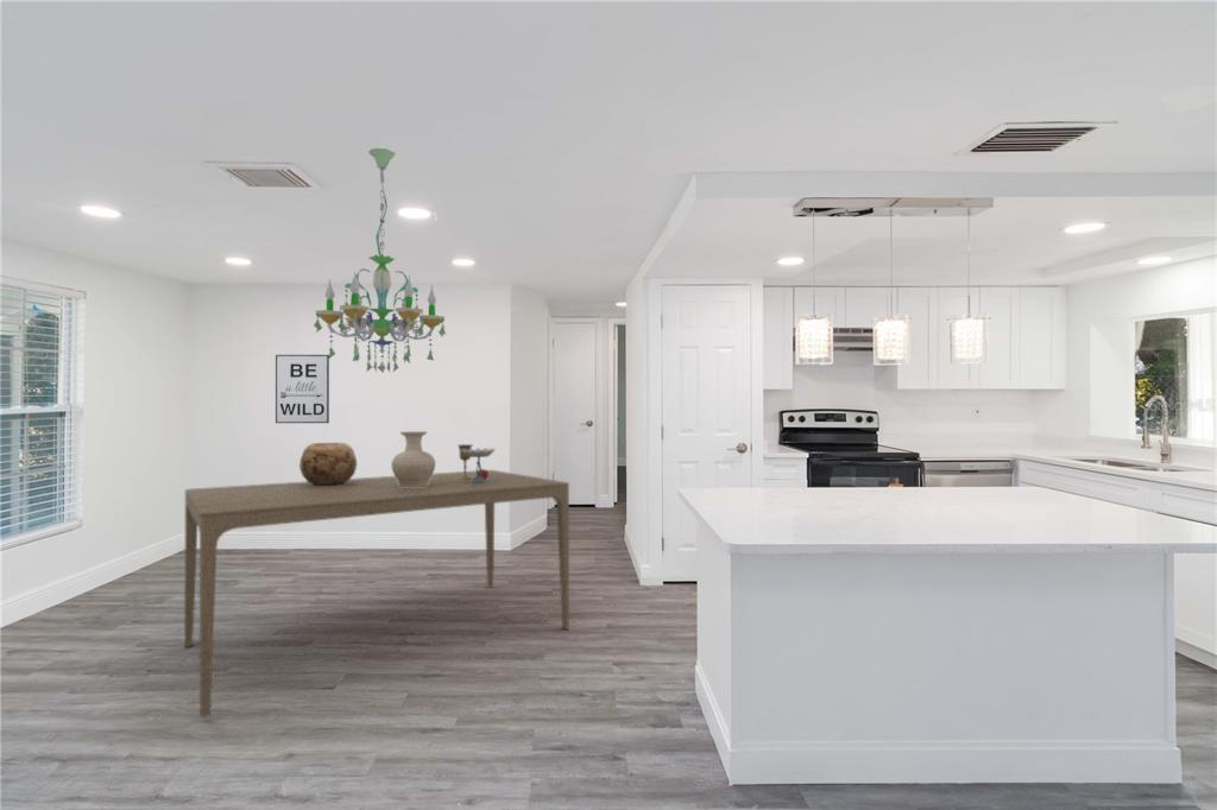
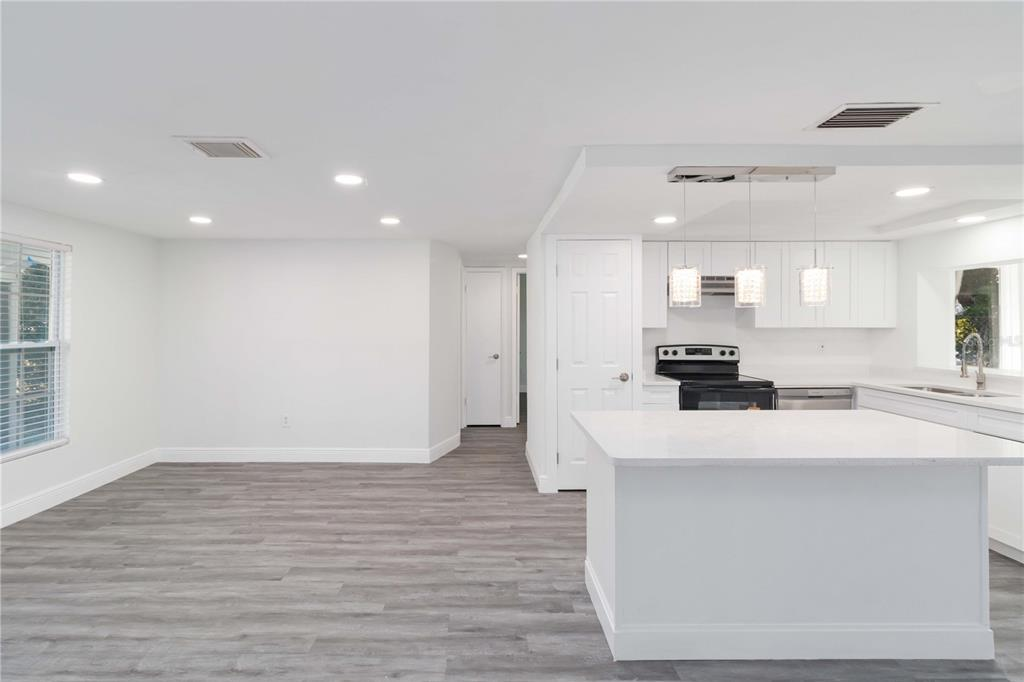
- wall art [275,354,330,424]
- goblet [456,443,497,483]
- decorative bowl [298,442,358,486]
- dining table [183,469,570,719]
- chandelier [313,147,447,374]
- vase [390,430,436,488]
